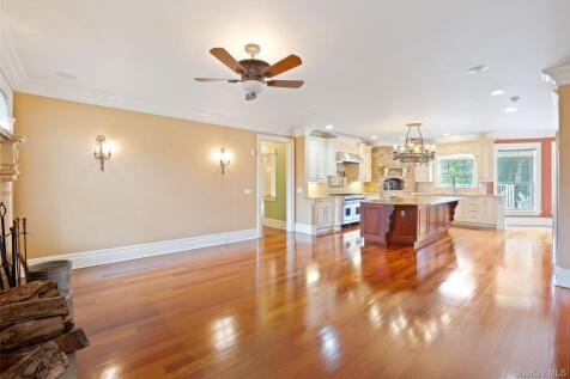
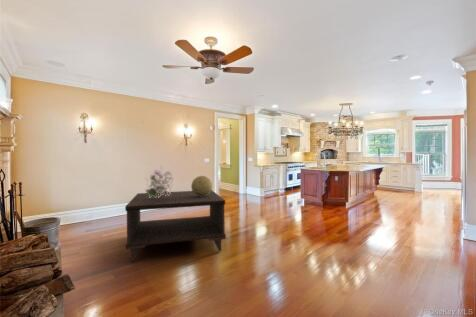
+ coffee table [124,189,227,263]
+ bouquet [143,166,174,198]
+ decorative sphere [190,175,213,197]
